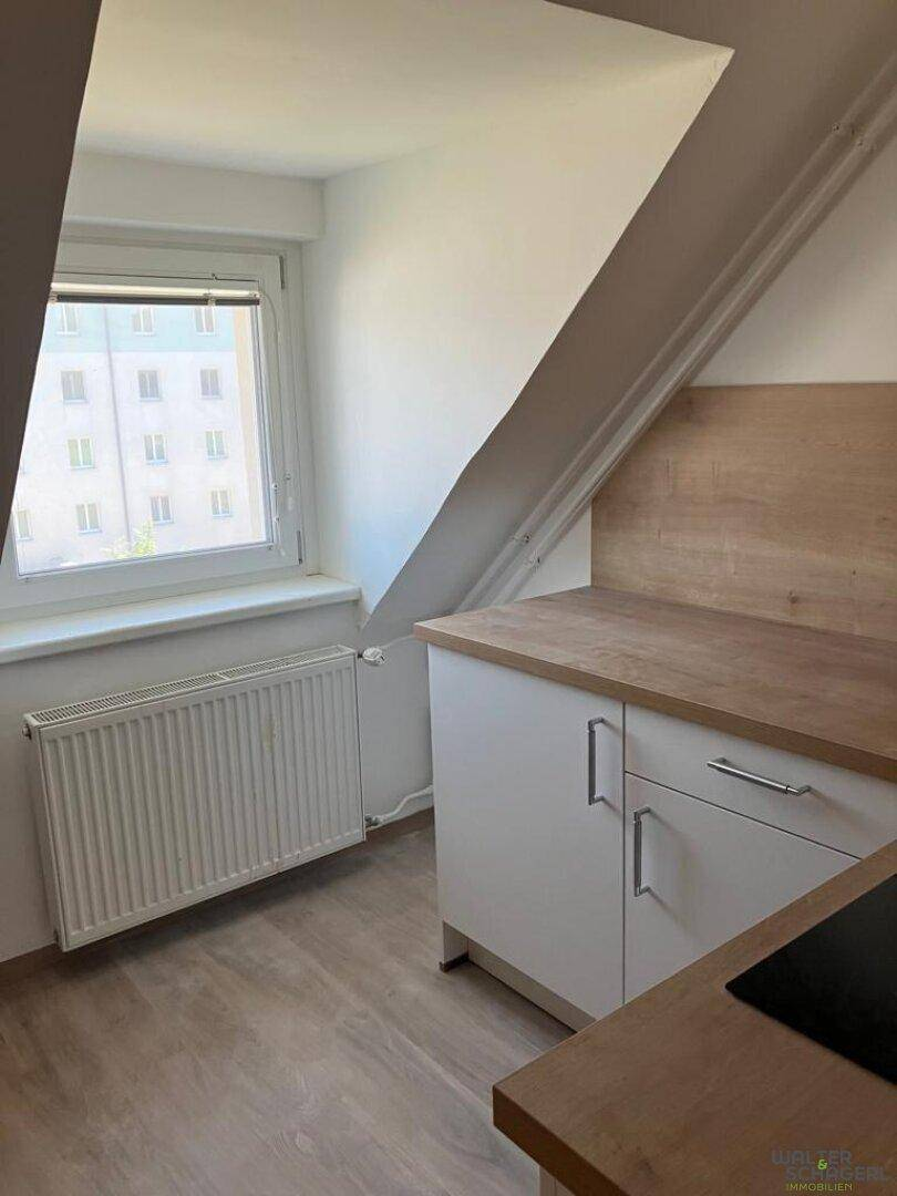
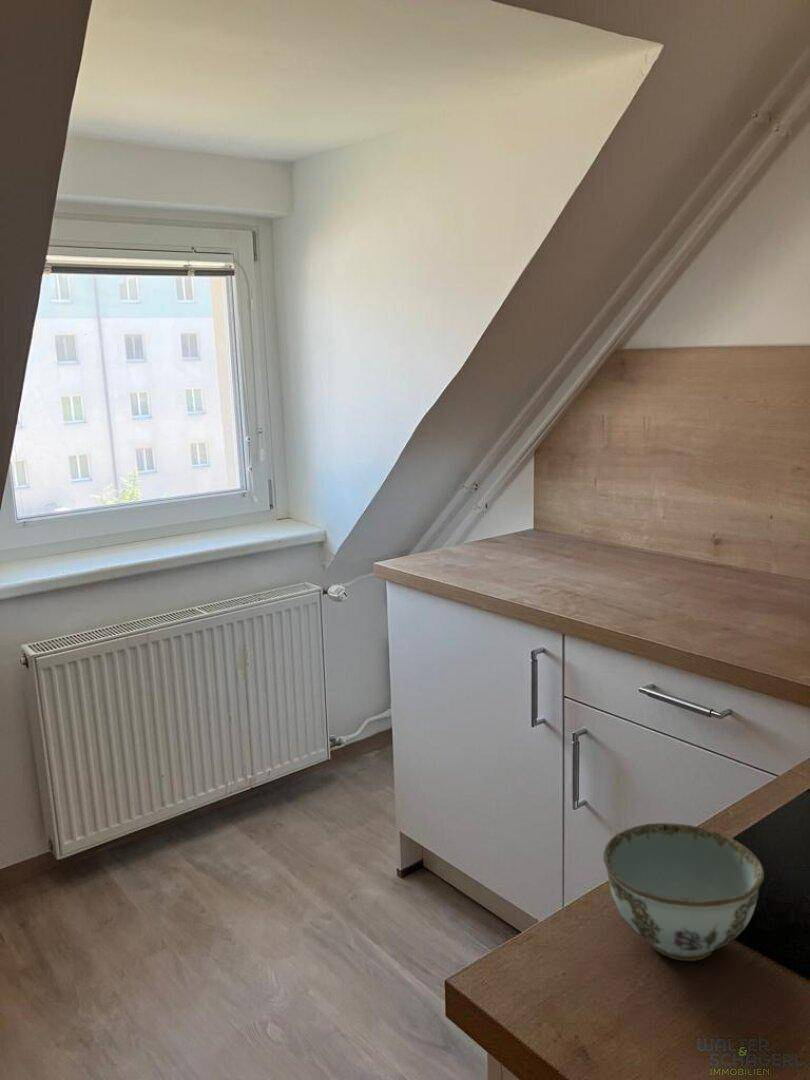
+ bowl [602,822,765,962]
